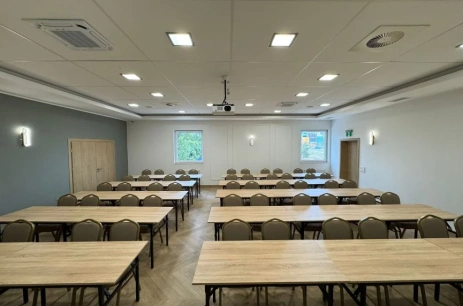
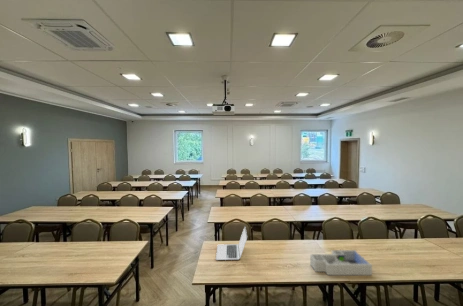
+ laptop [215,226,248,261]
+ desk organizer [309,249,373,276]
